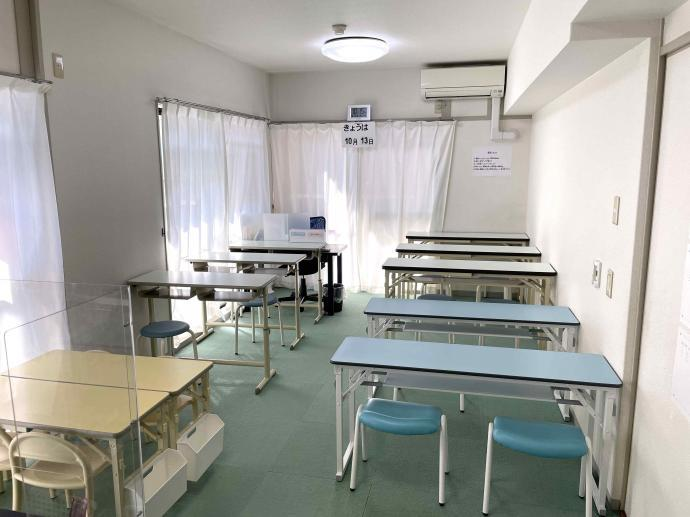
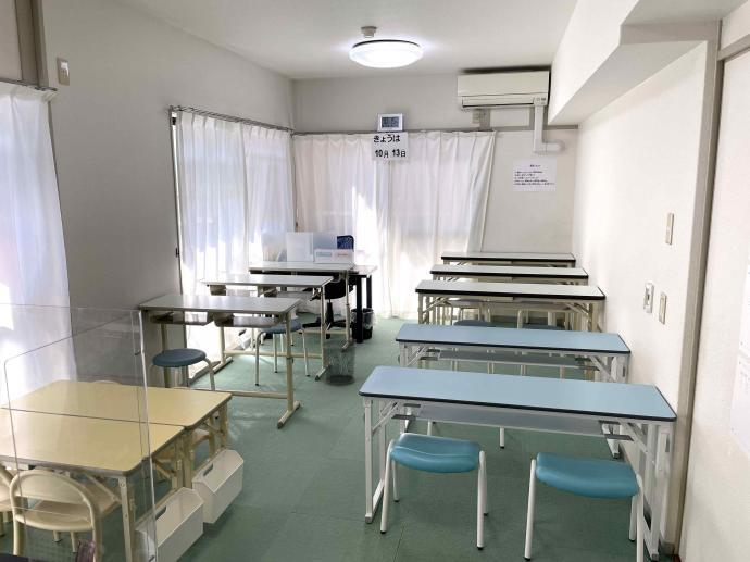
+ waste bin [321,339,358,386]
